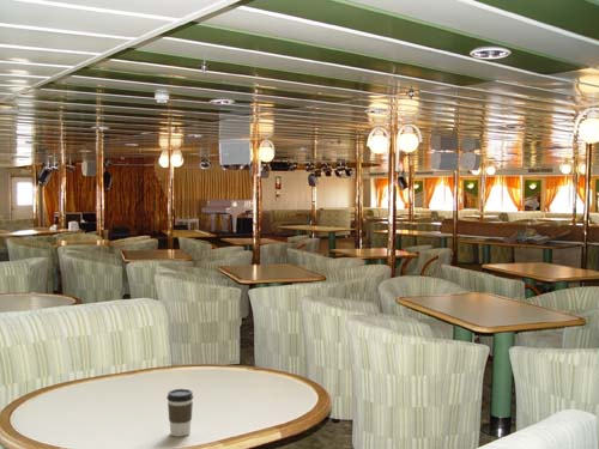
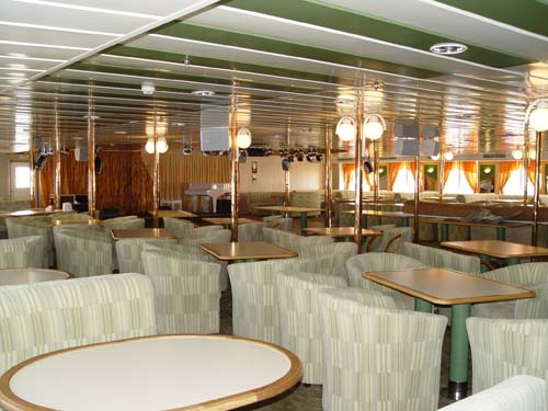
- coffee cup [165,388,194,438]
